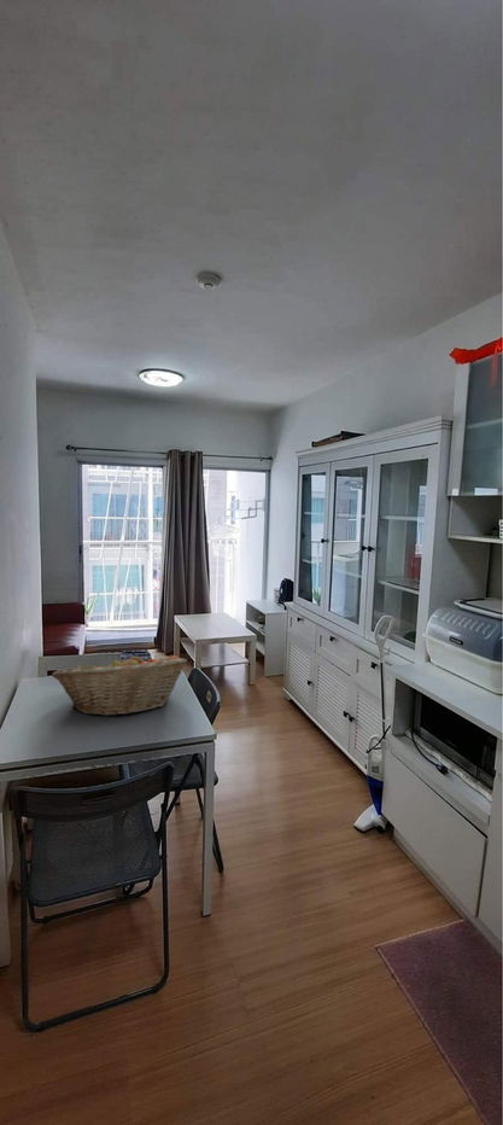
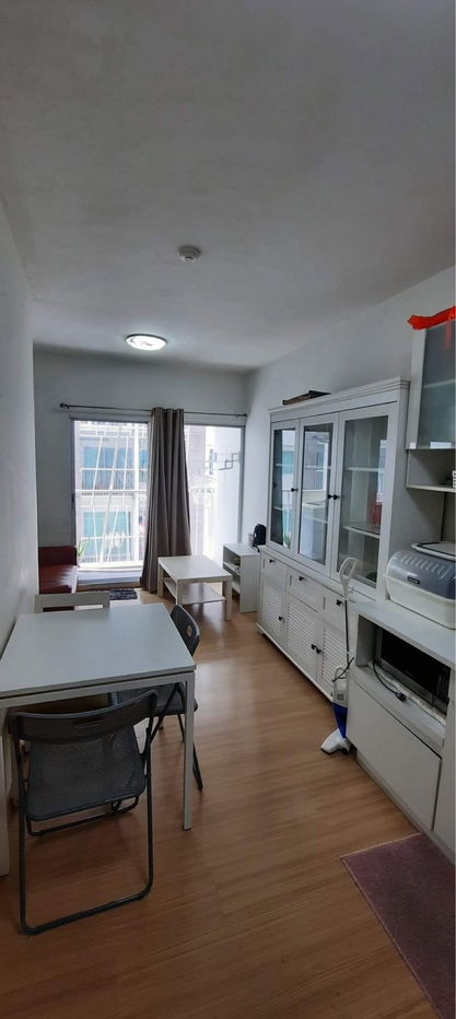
- fruit basket [51,652,188,717]
